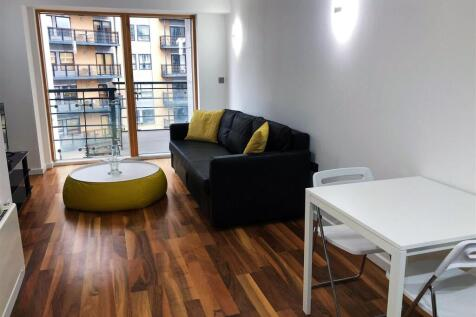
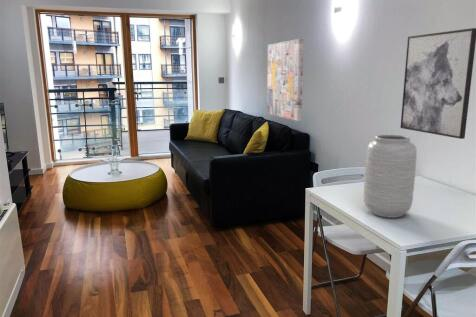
+ vase [363,134,418,219]
+ wall art [400,27,476,140]
+ wall art [266,38,305,122]
